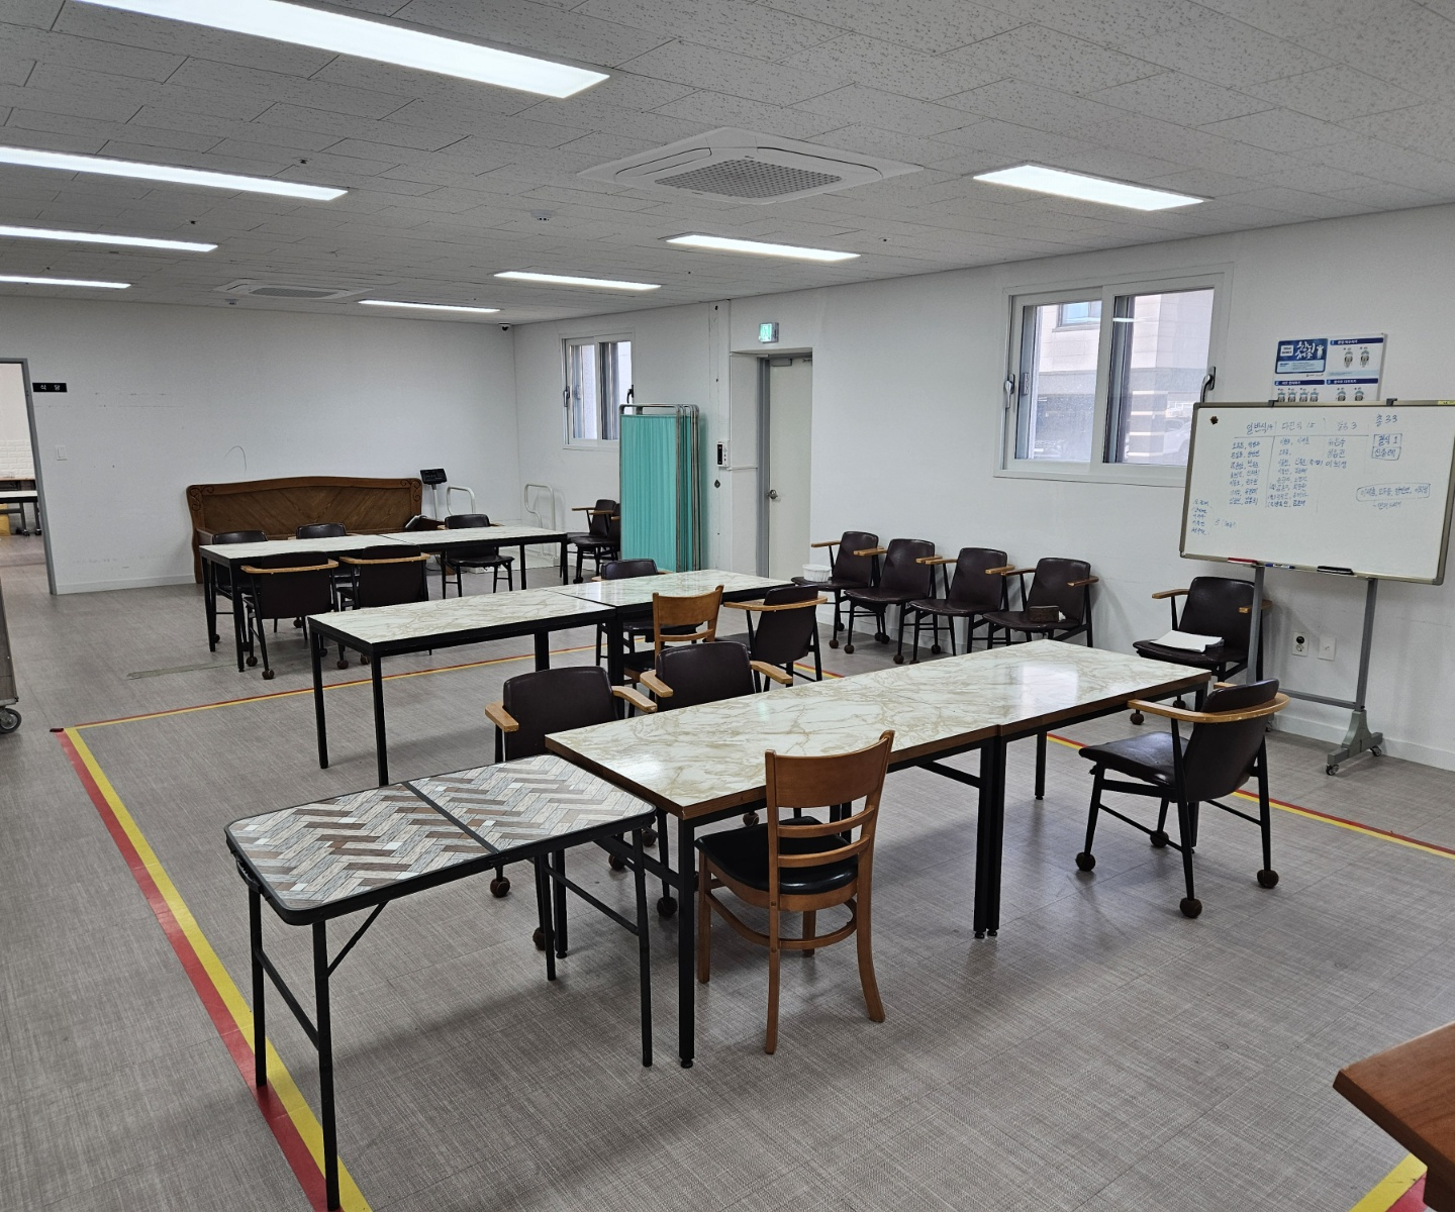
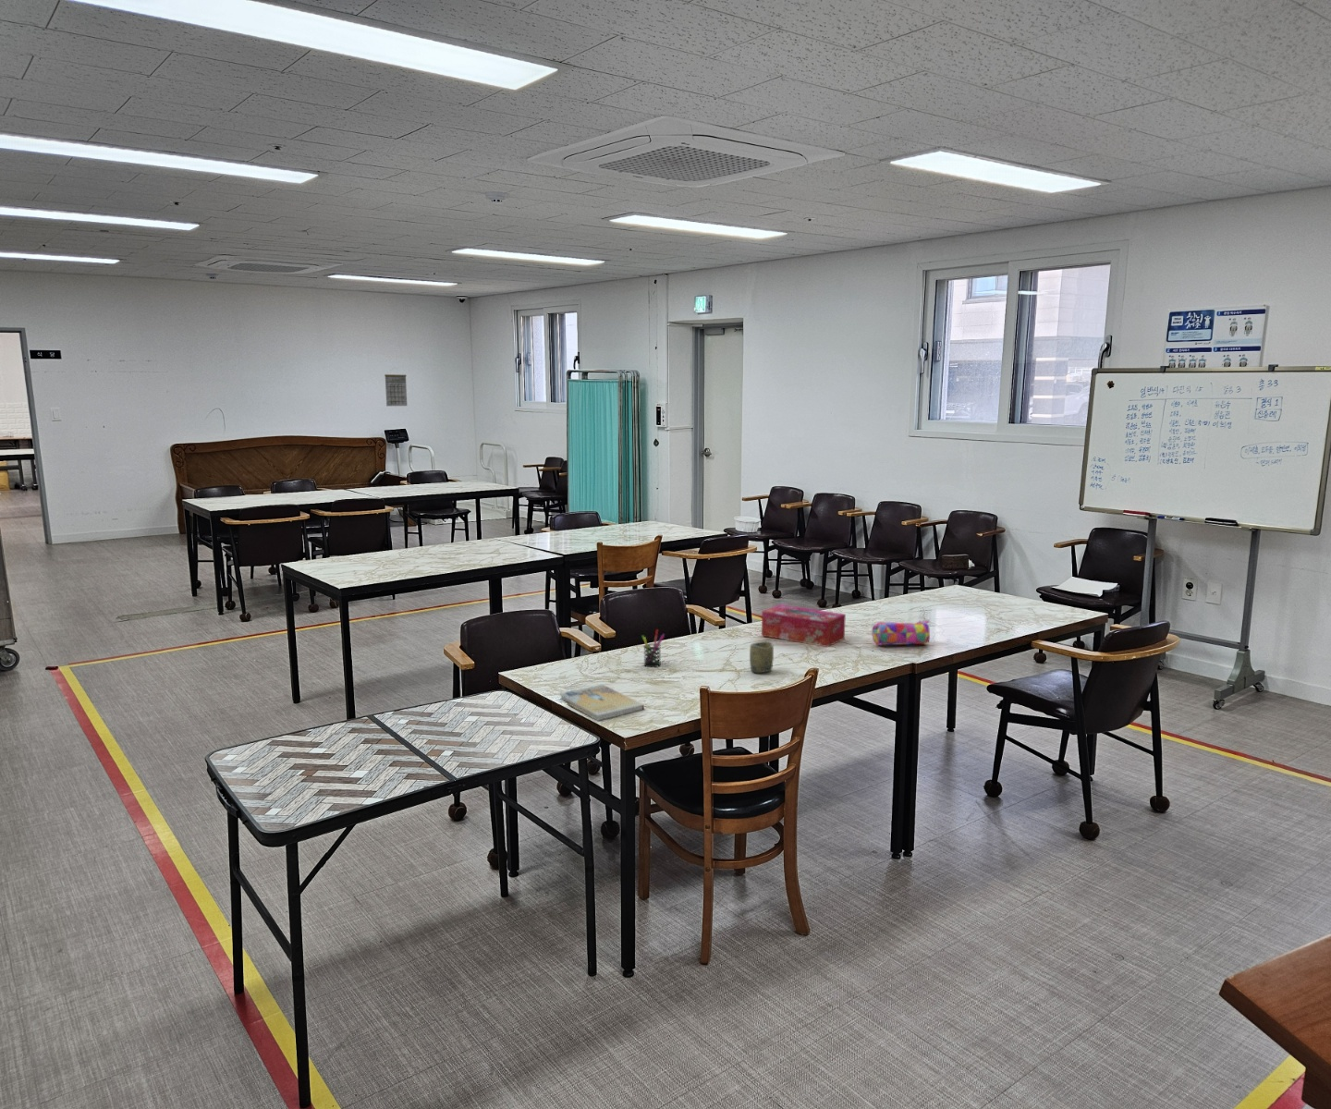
+ tissue box [761,604,847,648]
+ book [558,684,646,722]
+ cup [748,640,775,673]
+ calendar [384,367,408,407]
+ pencil case [871,619,931,646]
+ pen holder [640,628,666,668]
